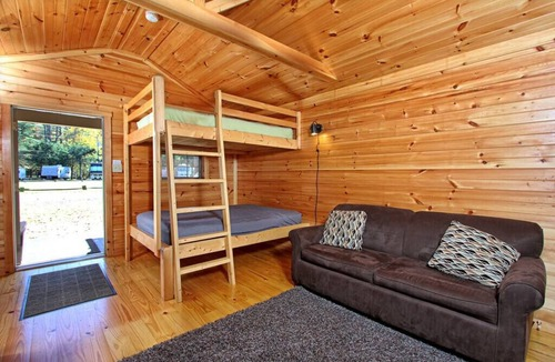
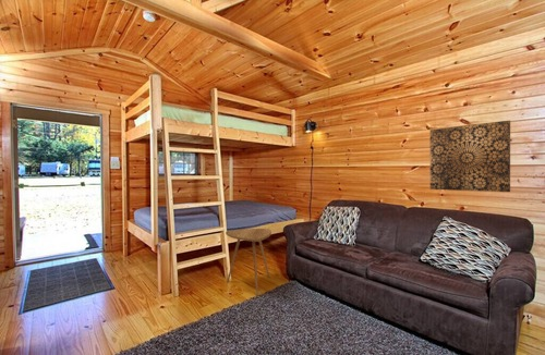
+ wall art [429,120,511,193]
+ side table [225,228,272,296]
